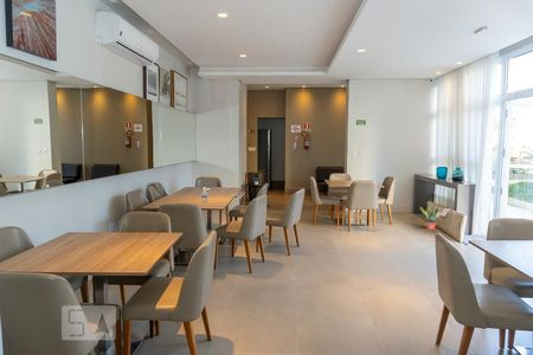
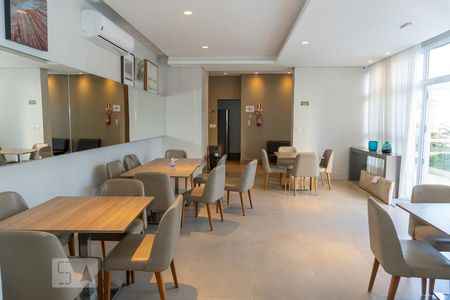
- potted plant [418,206,442,231]
